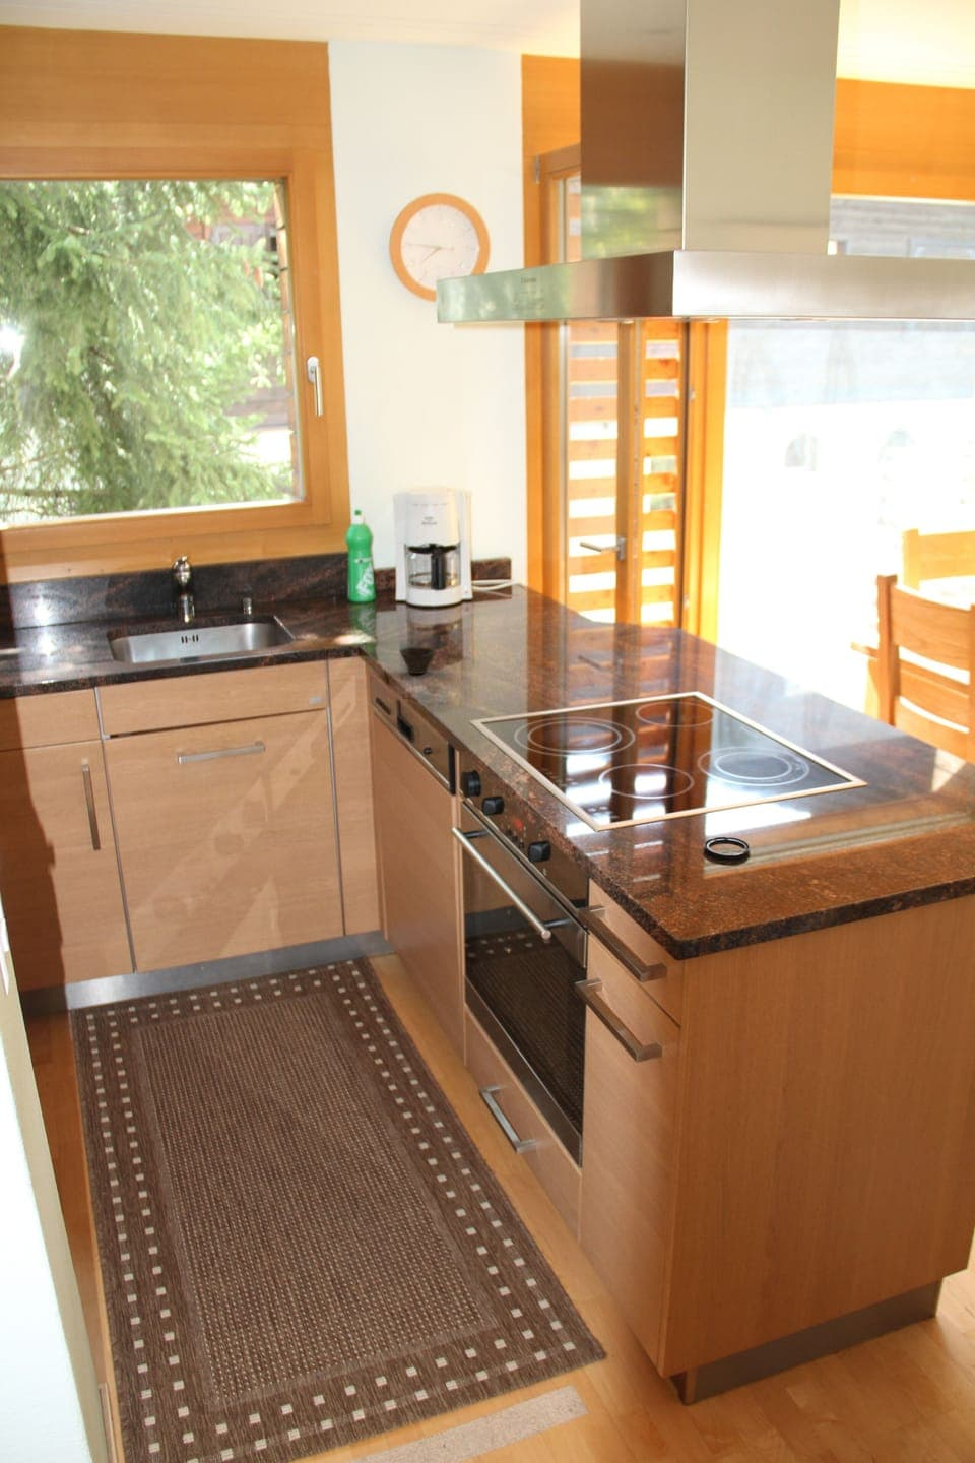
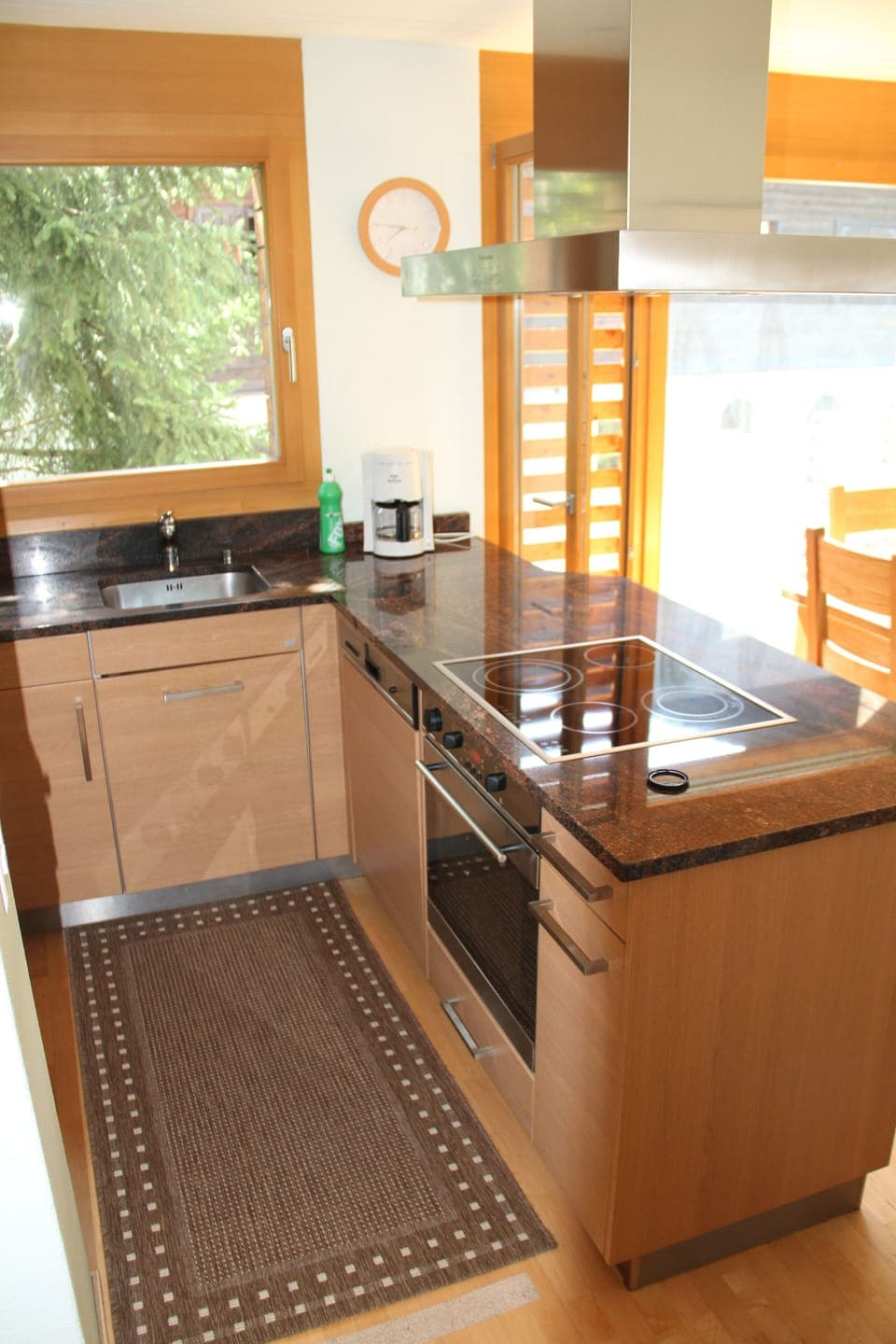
- cup [398,647,437,675]
